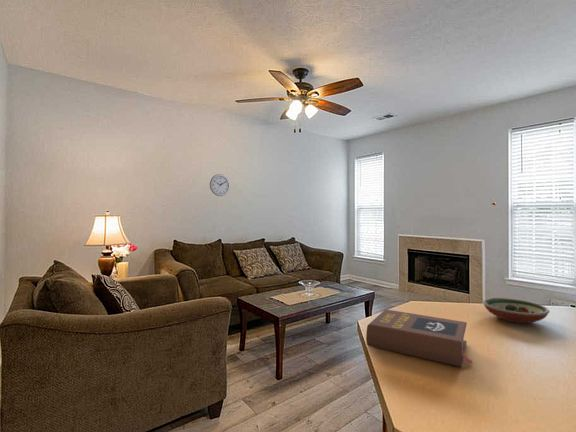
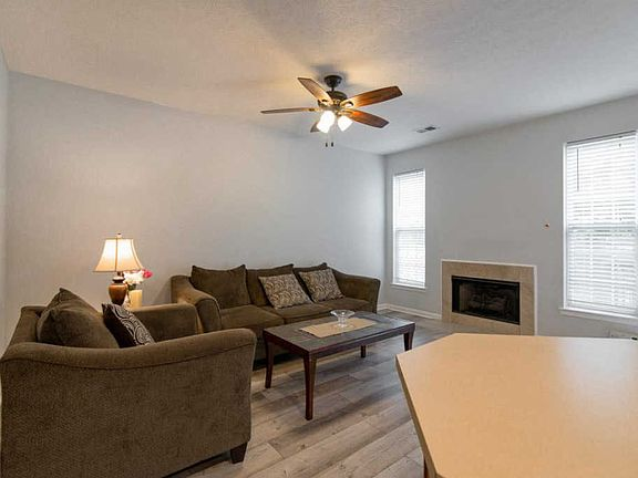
- decorative bowl [482,297,551,324]
- book [365,308,474,368]
- wall clock [209,173,231,197]
